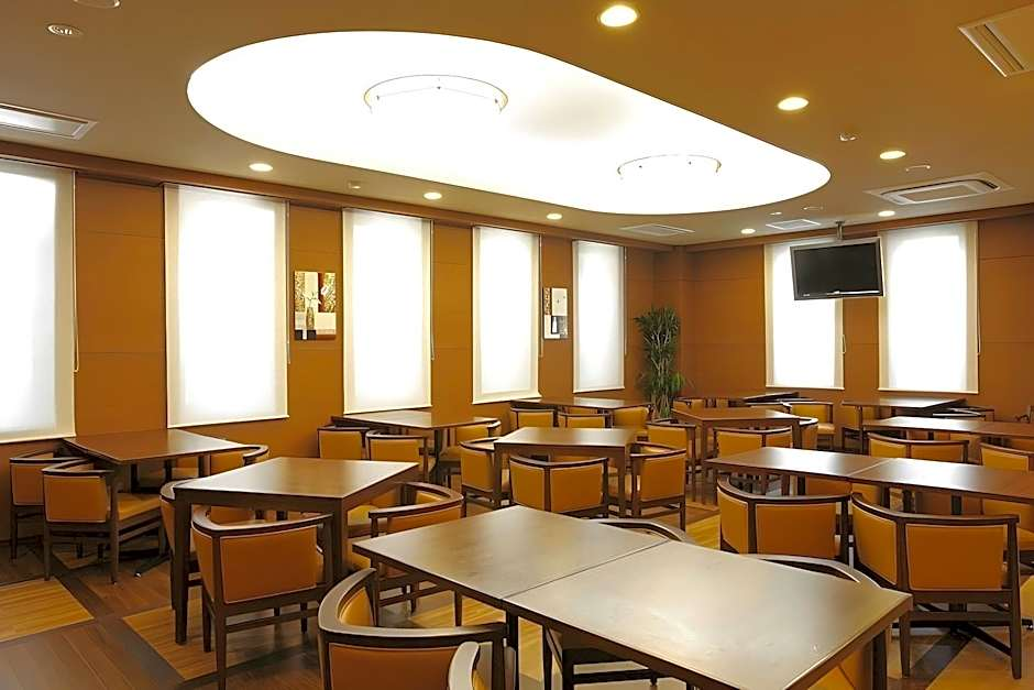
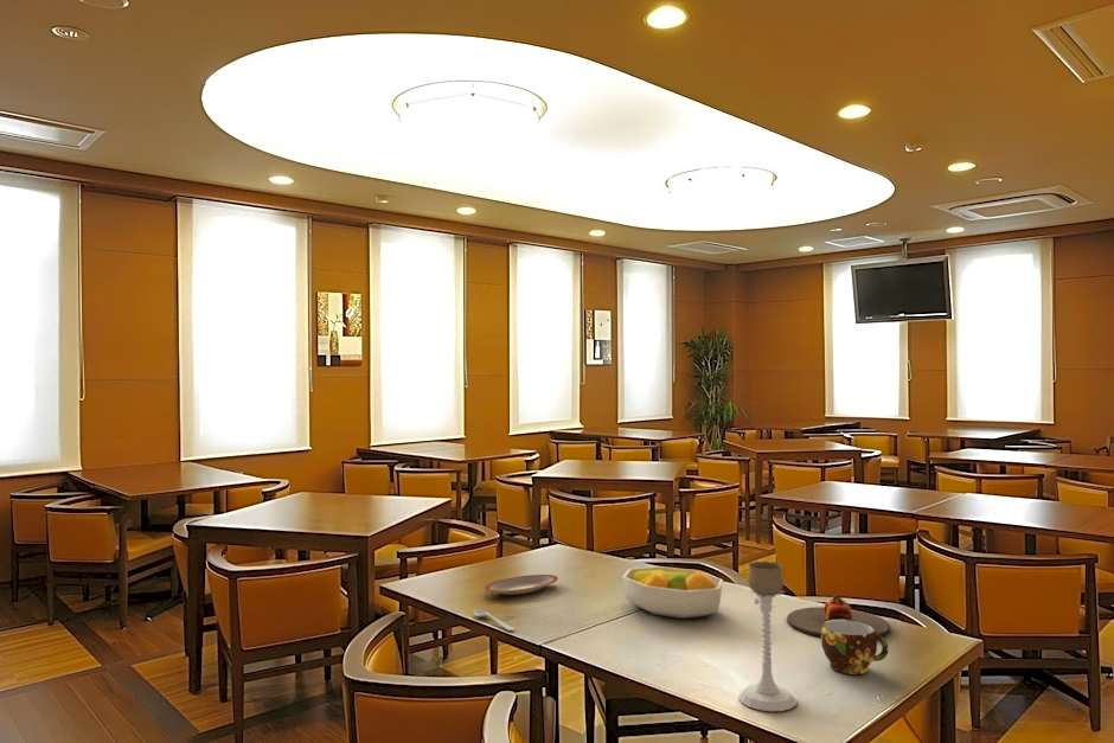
+ cup [820,620,890,675]
+ spoon [472,608,516,632]
+ plate [484,574,559,596]
+ candle holder [737,561,798,712]
+ plate [786,595,891,638]
+ fruit bowl [621,565,724,620]
